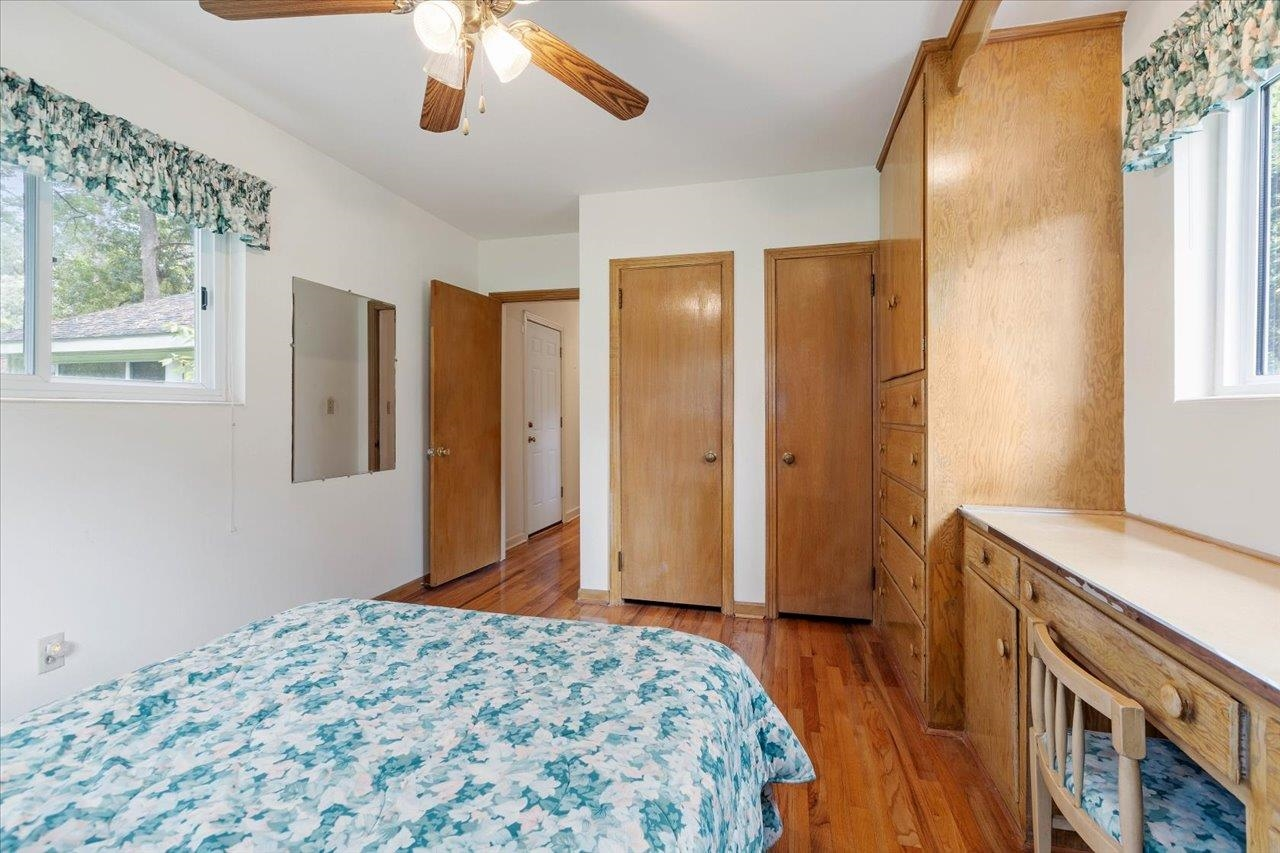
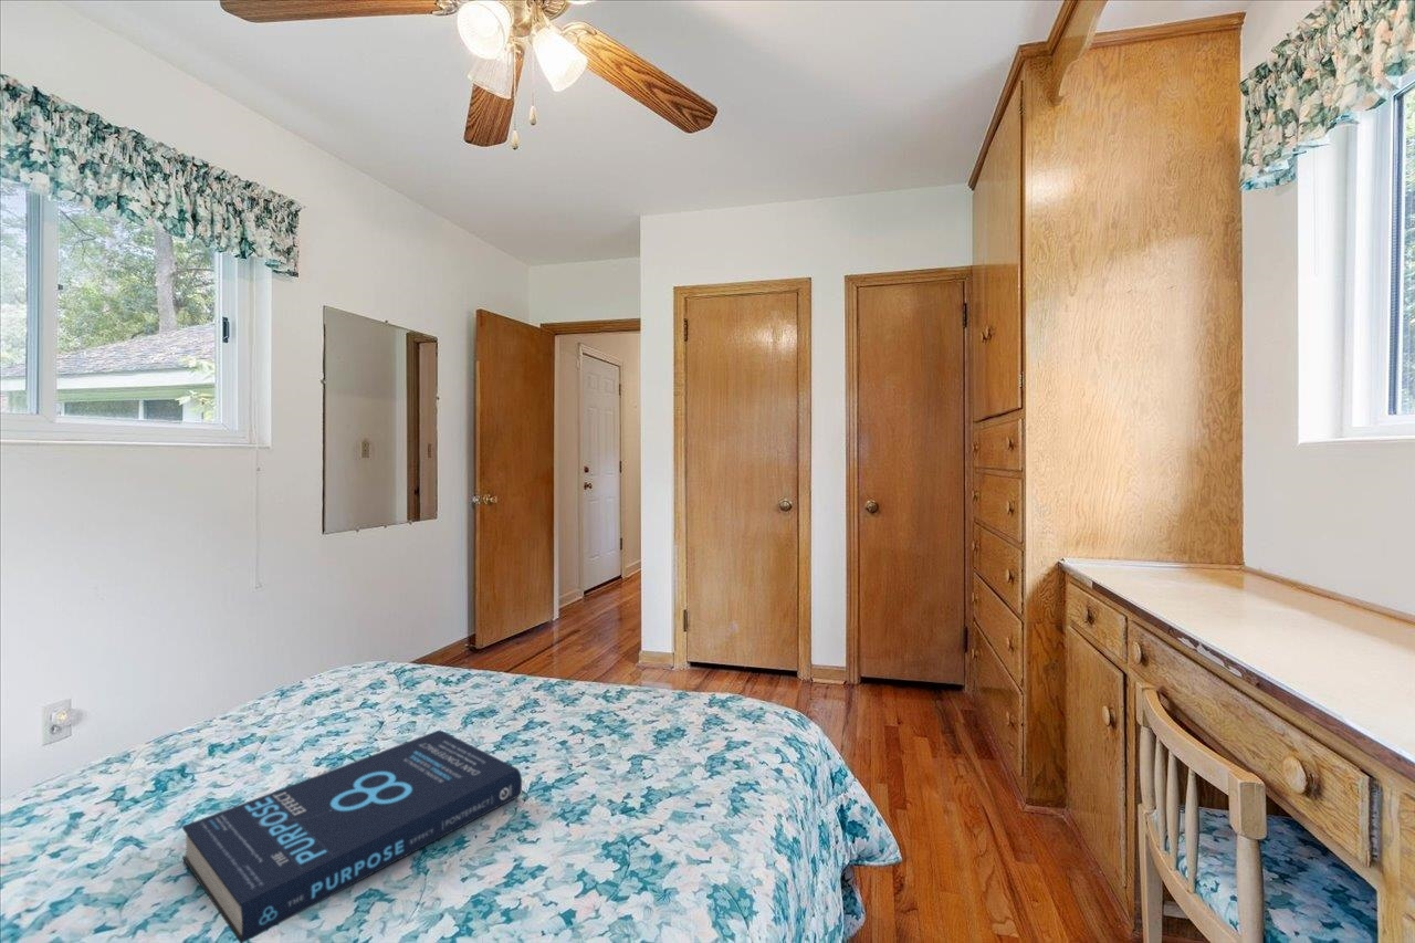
+ book [181,729,523,943]
